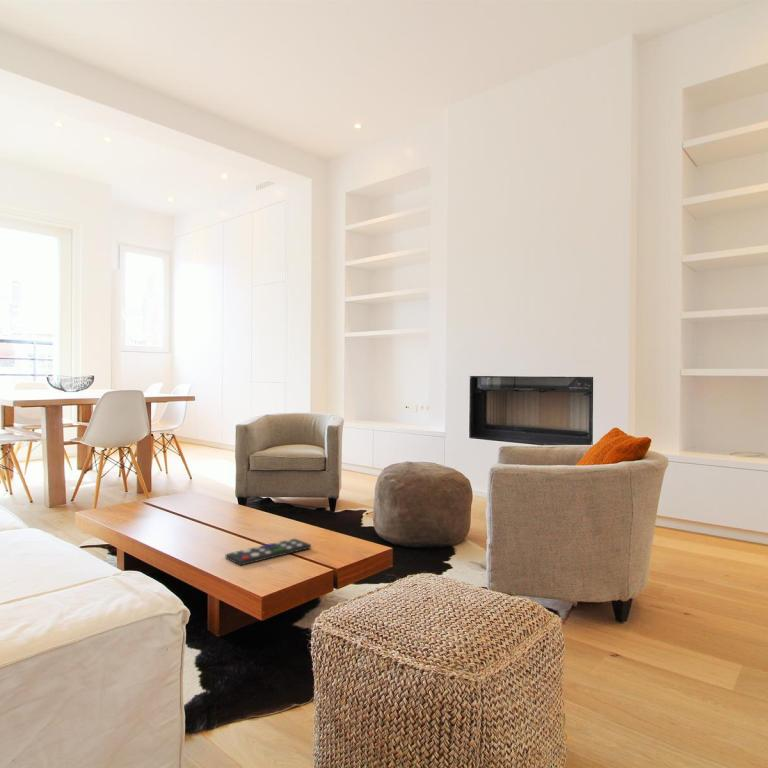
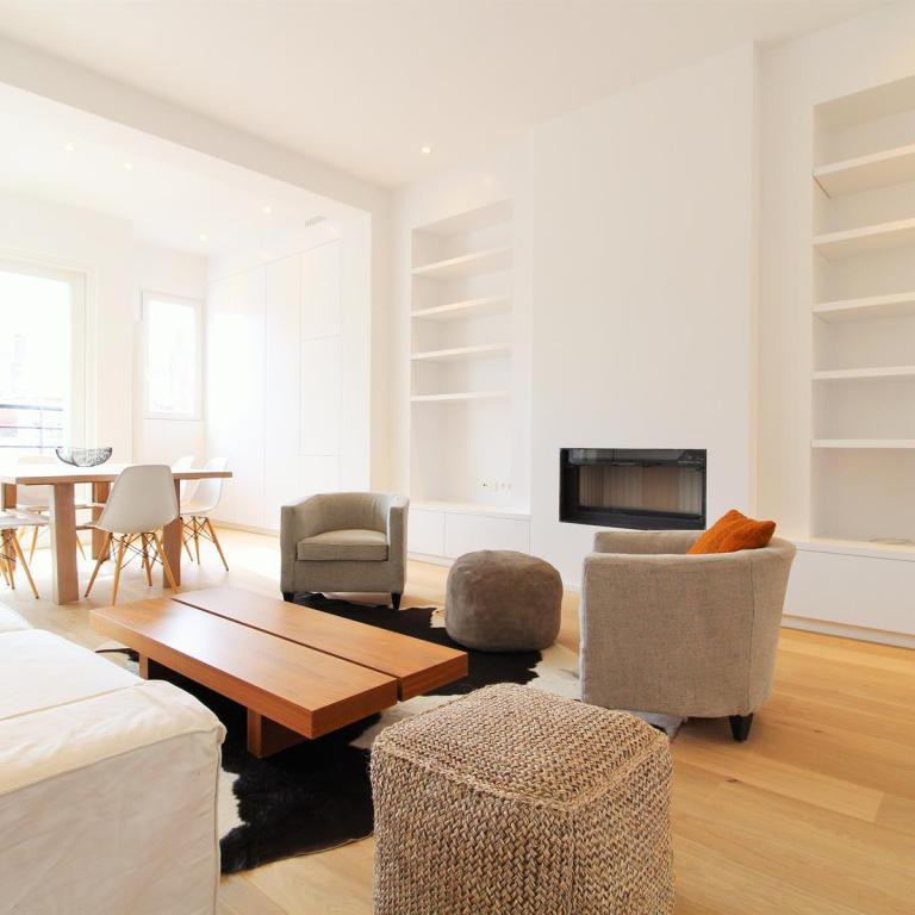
- remote control [225,538,312,567]
